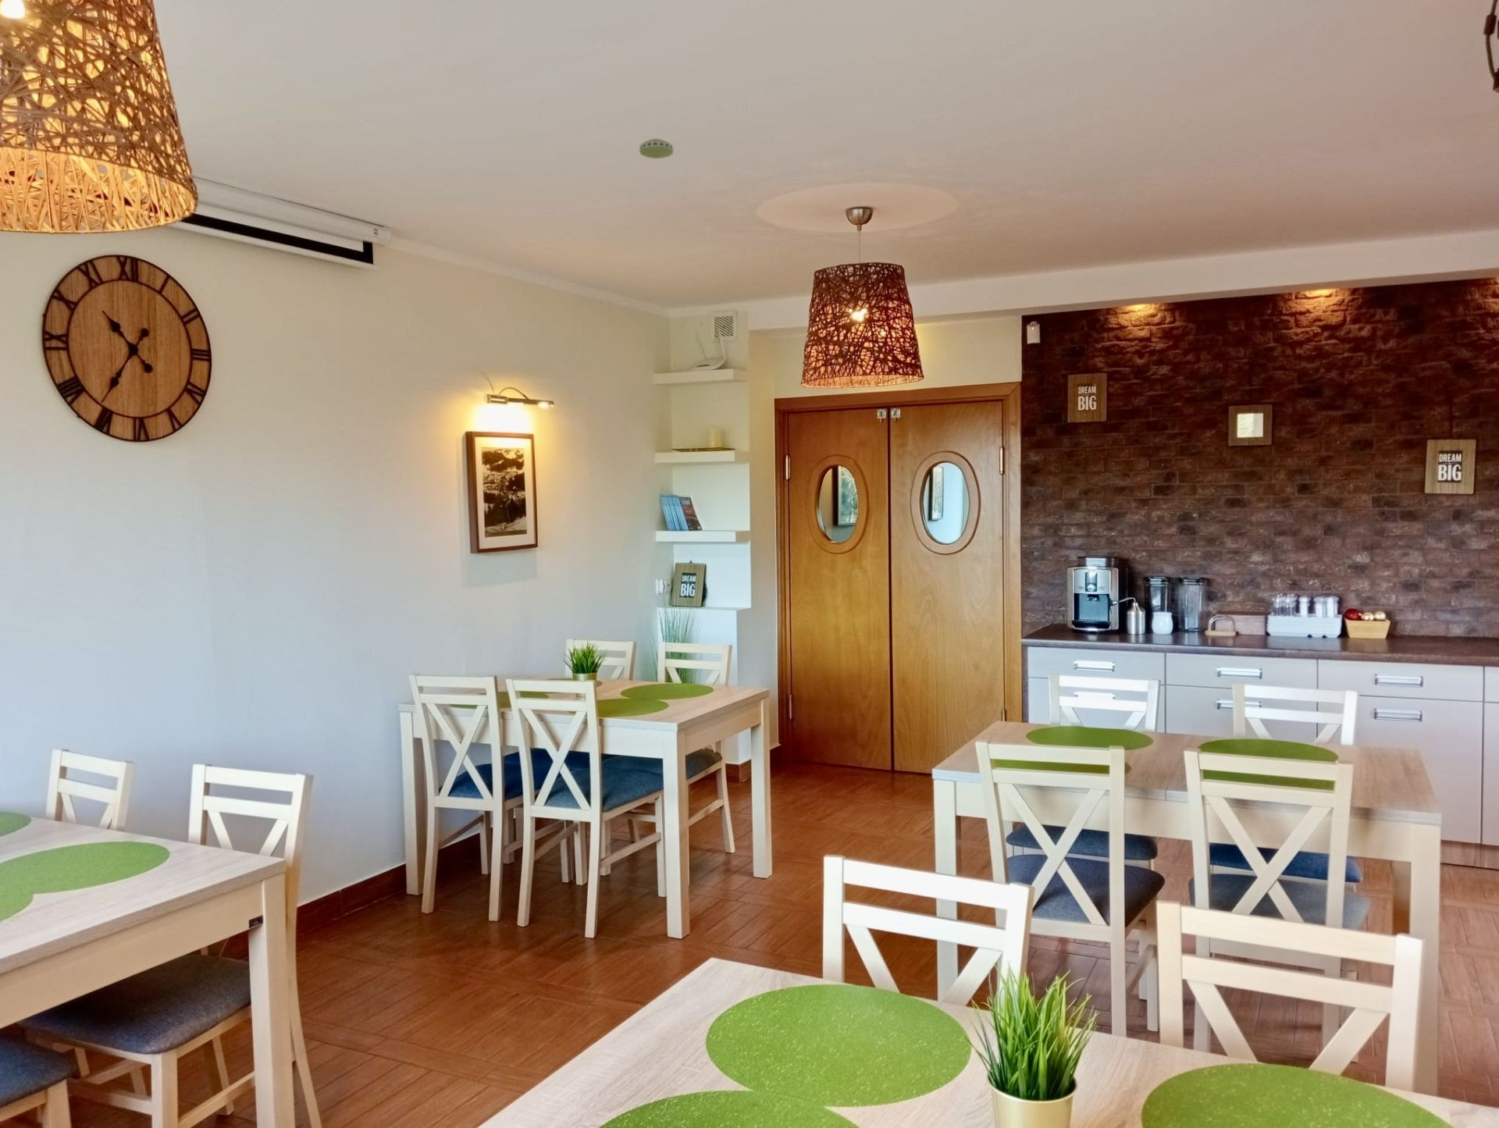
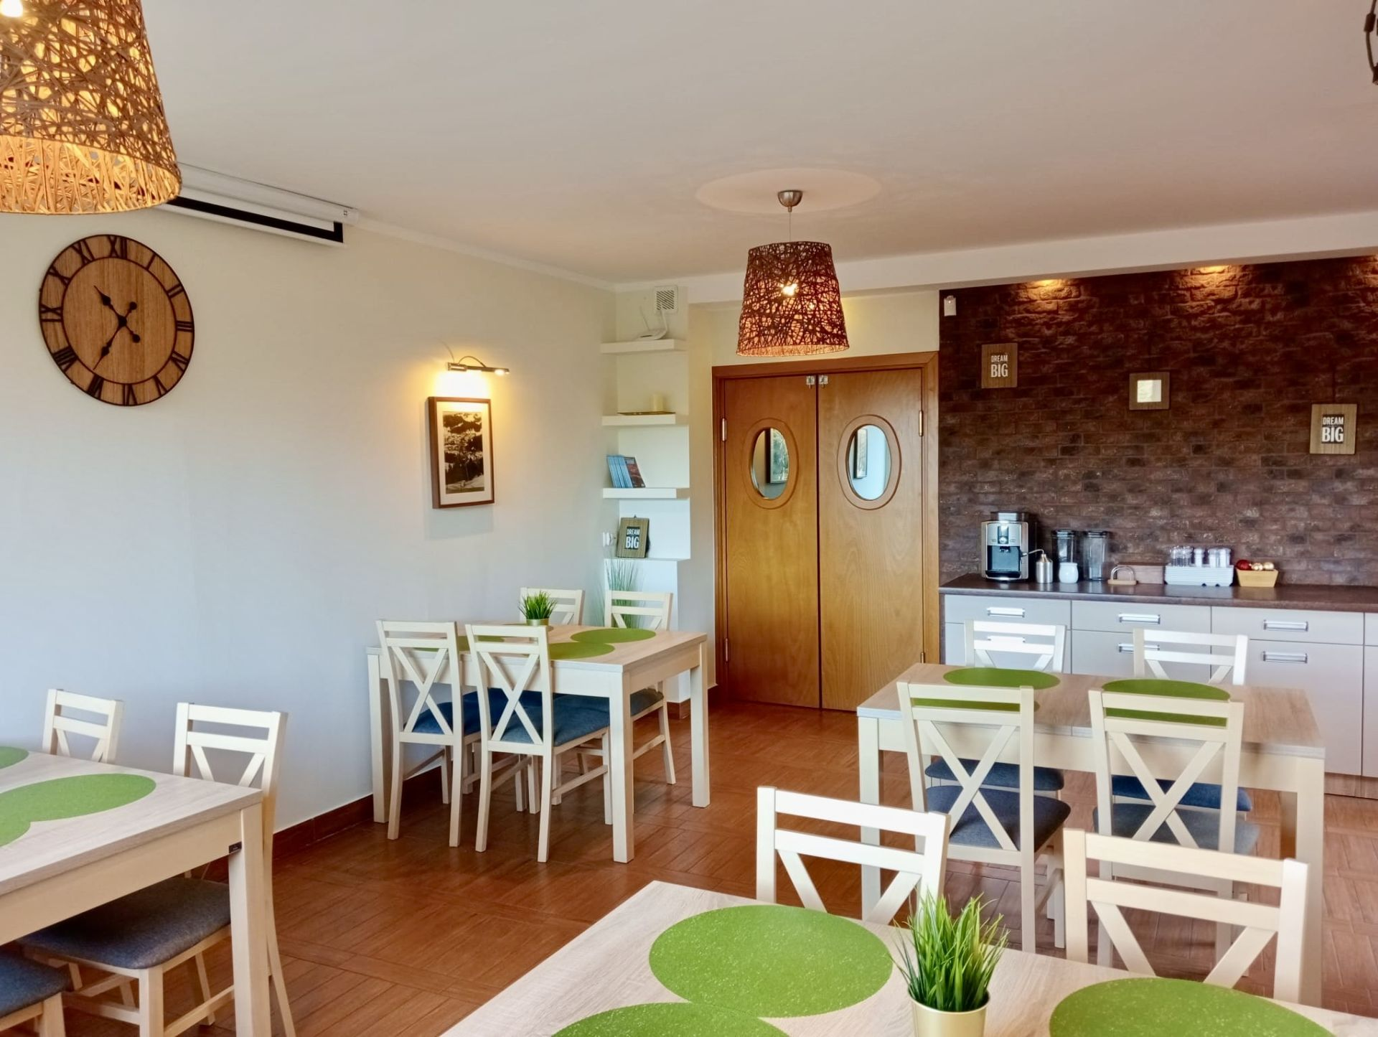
- smoke detector [639,137,674,159]
